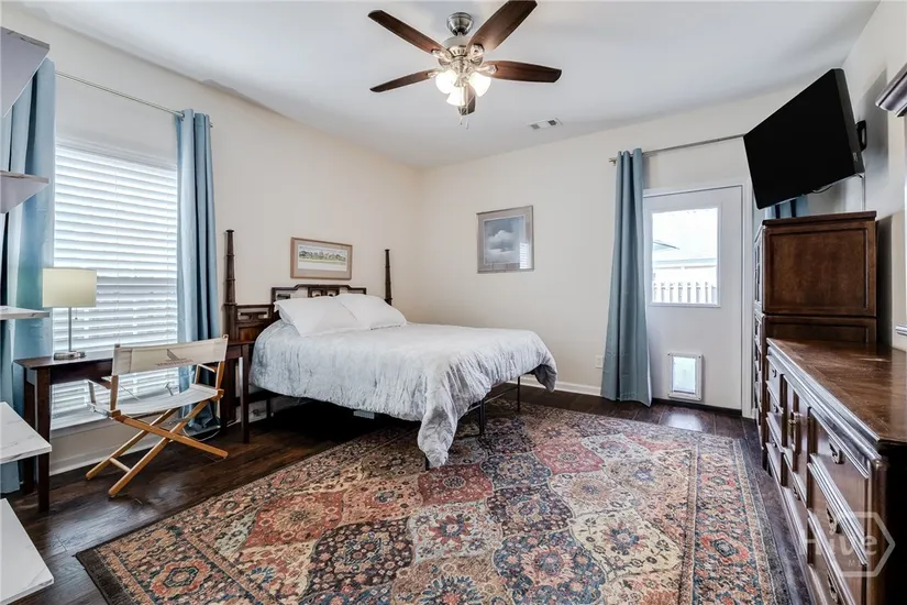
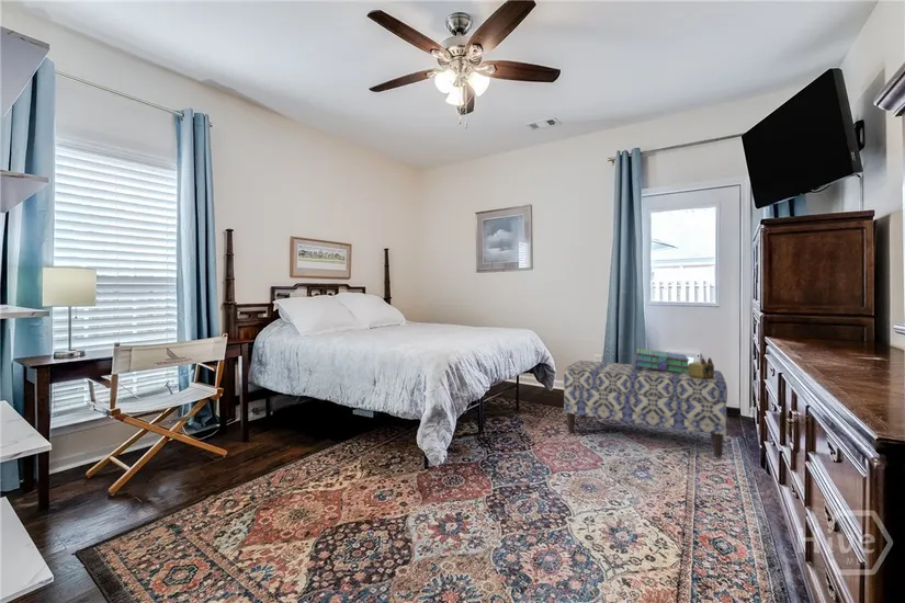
+ bench [563,360,728,458]
+ decorative box [688,356,715,379]
+ stack of books [633,348,690,374]
